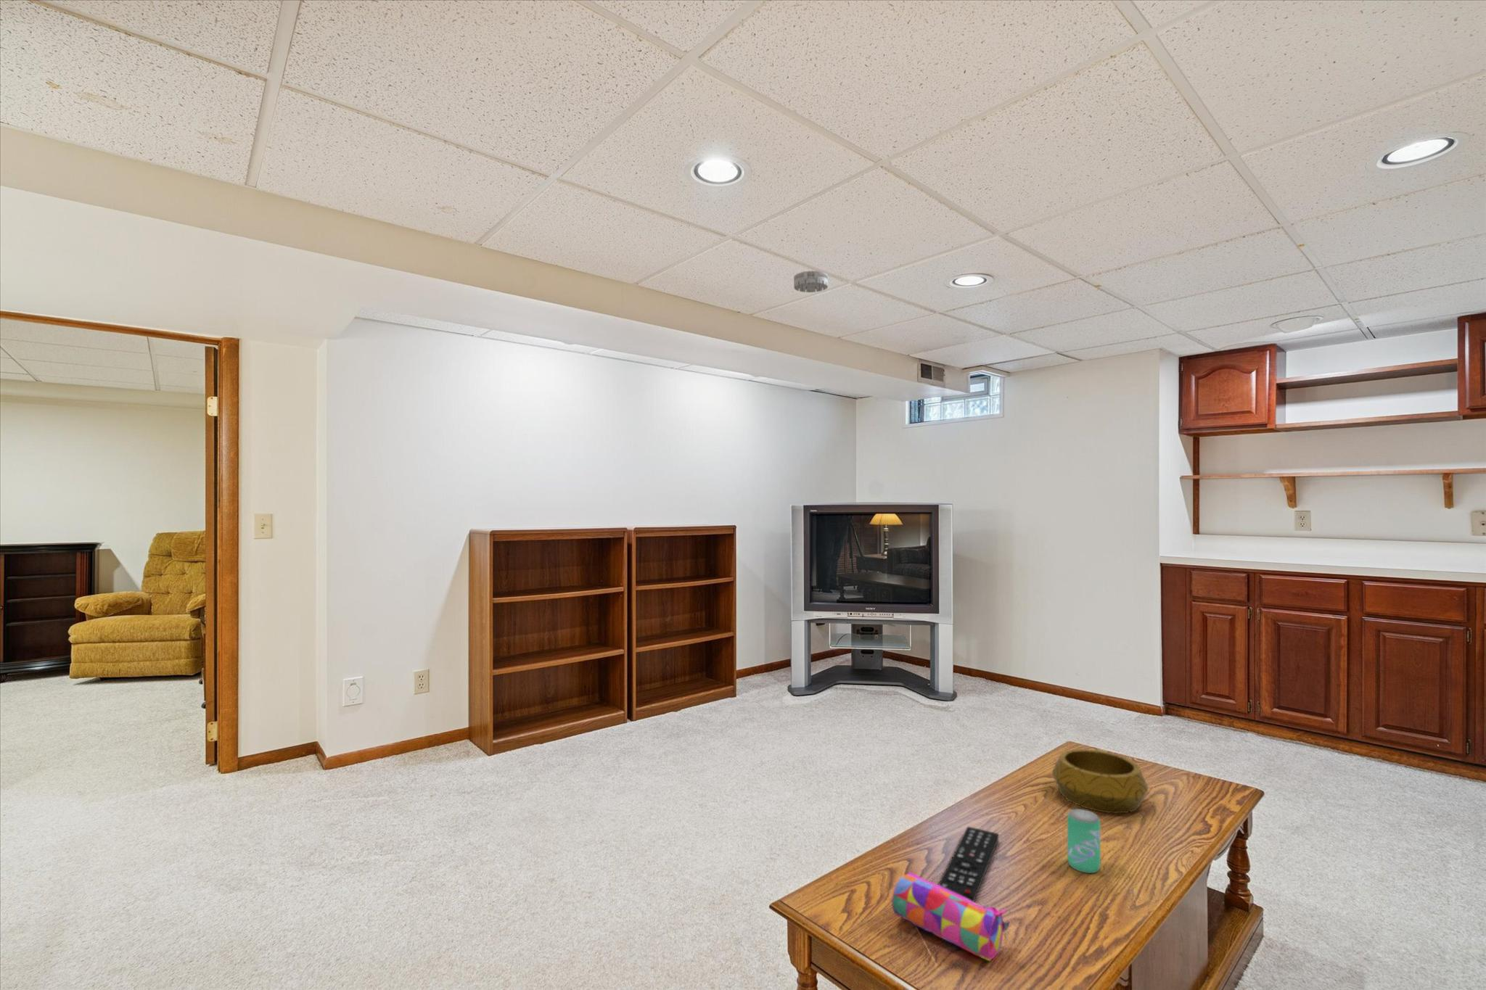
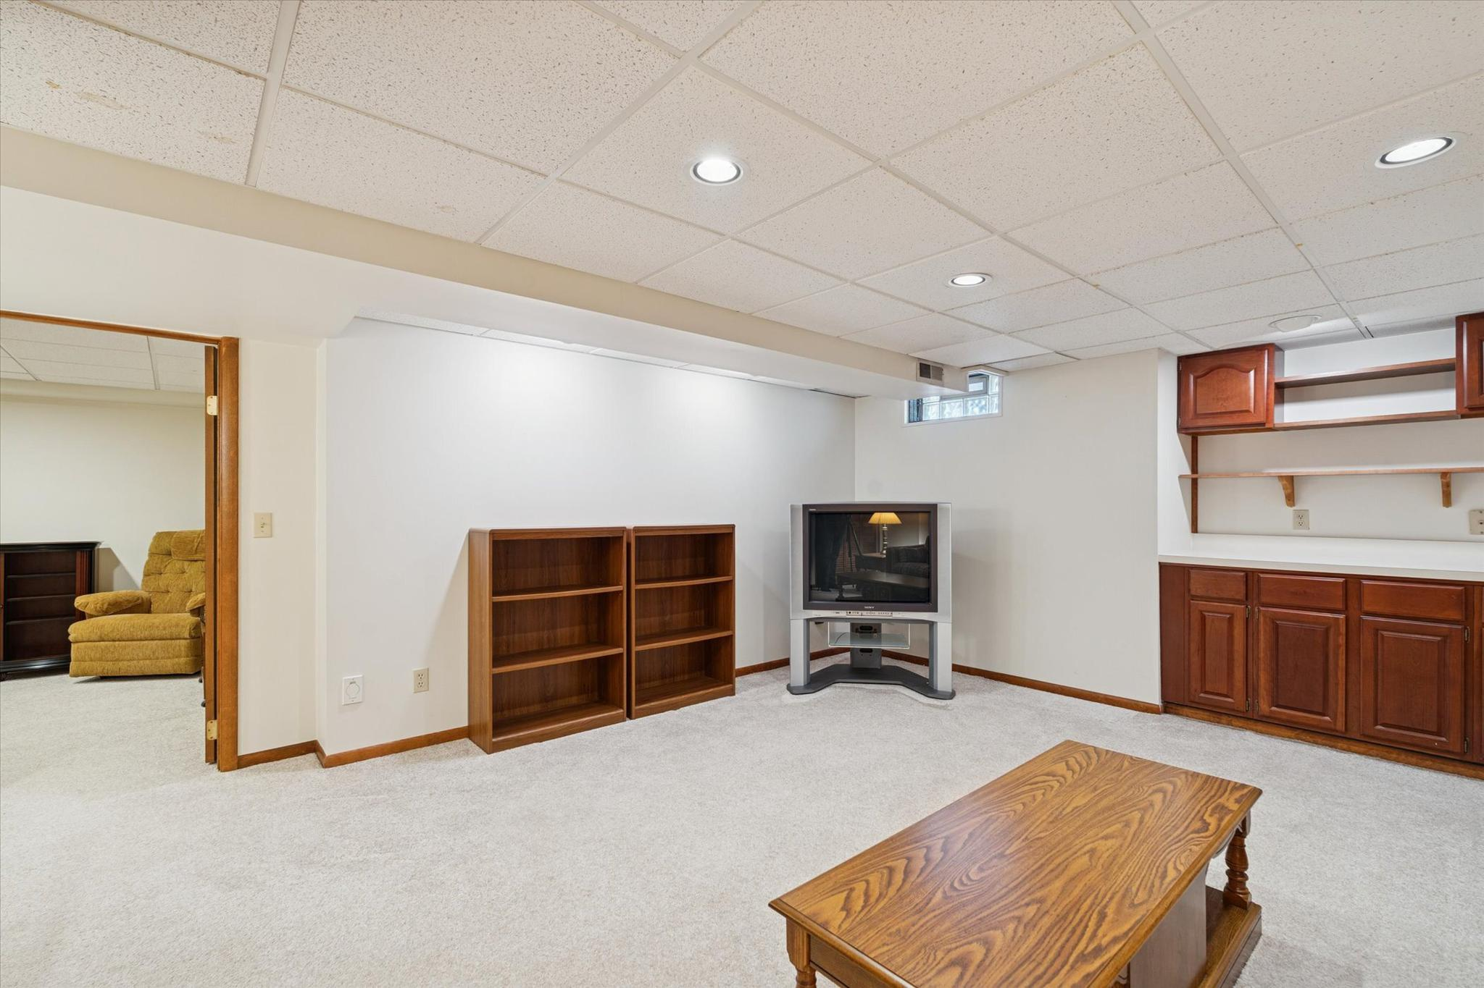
- remote control [938,826,999,903]
- decorative bowl [1052,748,1149,813]
- beverage can [1066,808,1102,874]
- smoke detector [793,270,829,293]
- pencil case [890,872,1011,961]
